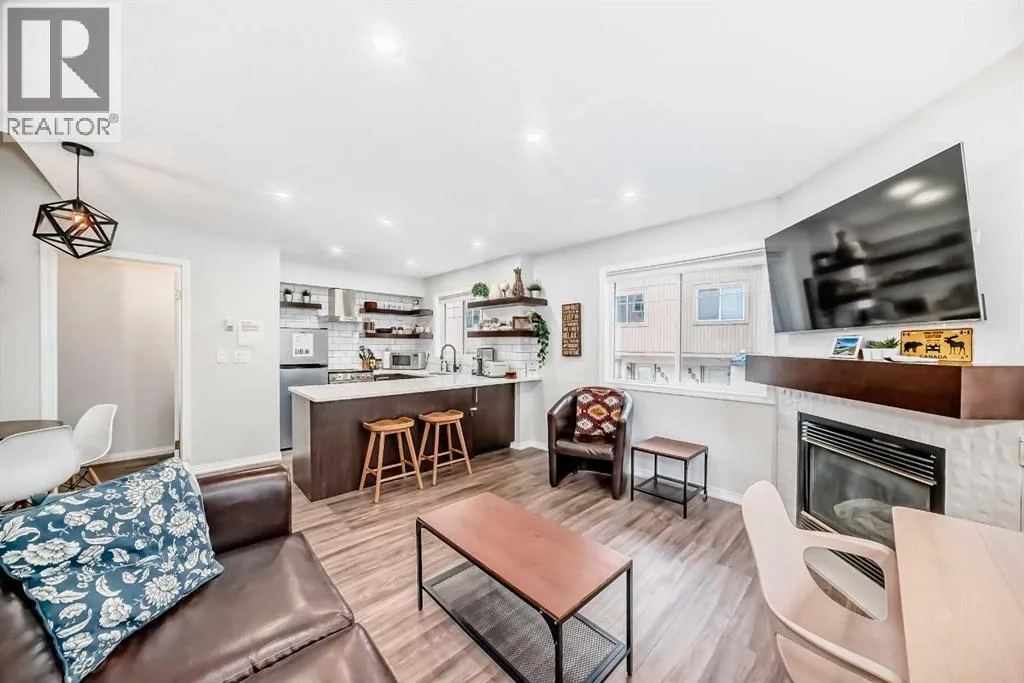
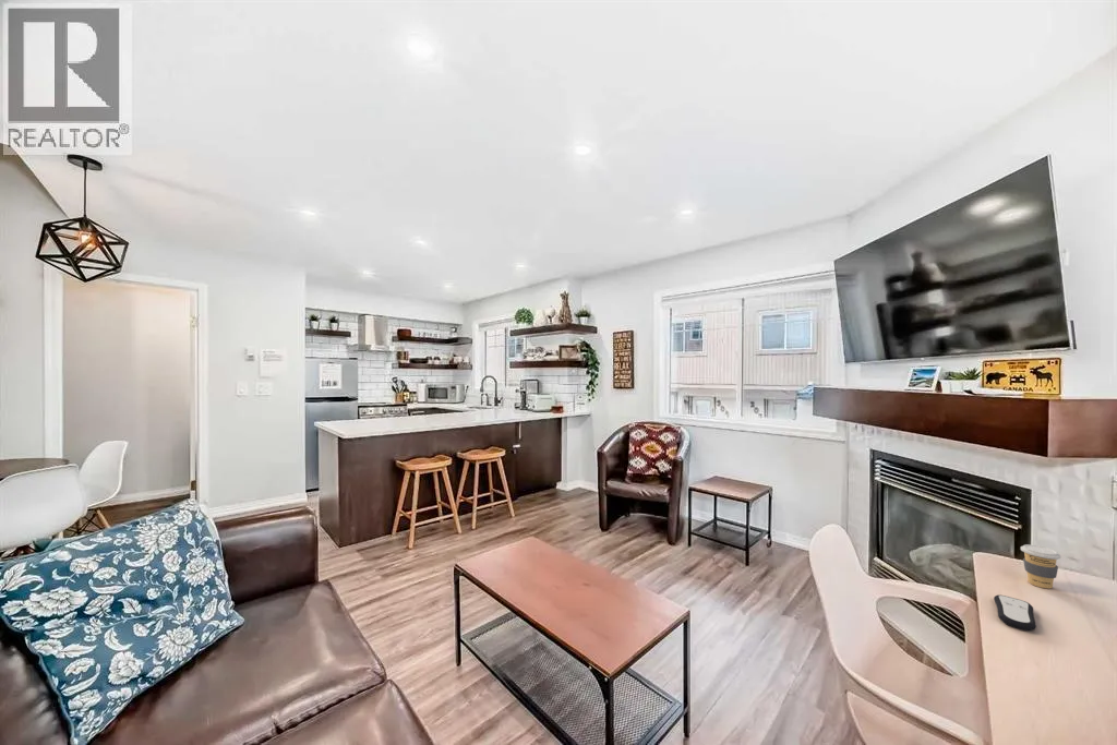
+ coffee cup [1020,543,1061,589]
+ remote control [993,594,1037,632]
